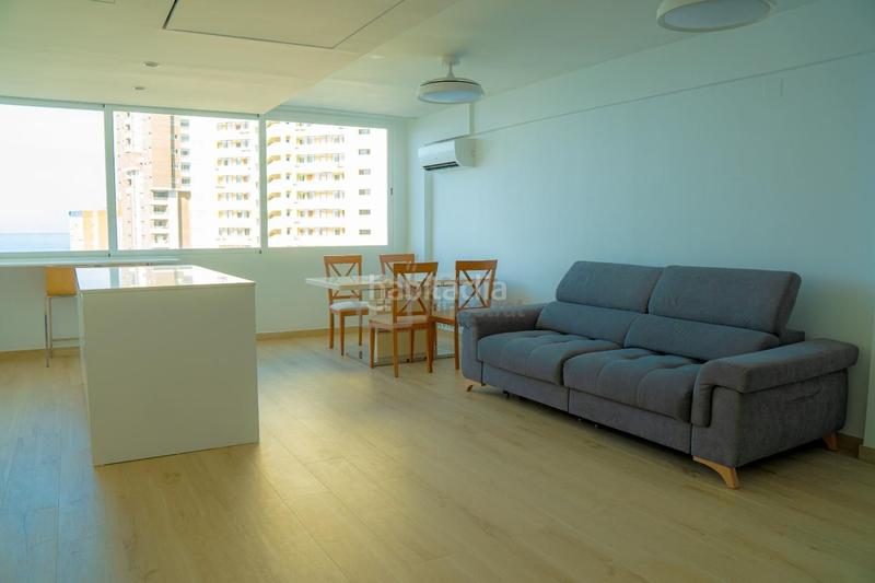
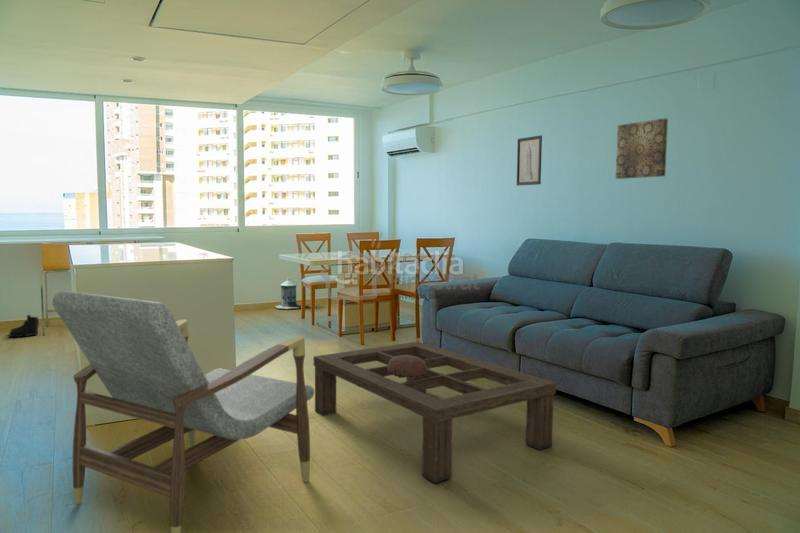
+ armchair [52,290,315,533]
+ coffee table [313,341,557,484]
+ decorative bowl [387,355,426,379]
+ wall art [615,117,669,180]
+ boots [8,314,40,338]
+ wall art [516,135,543,187]
+ lantern [274,270,302,311]
